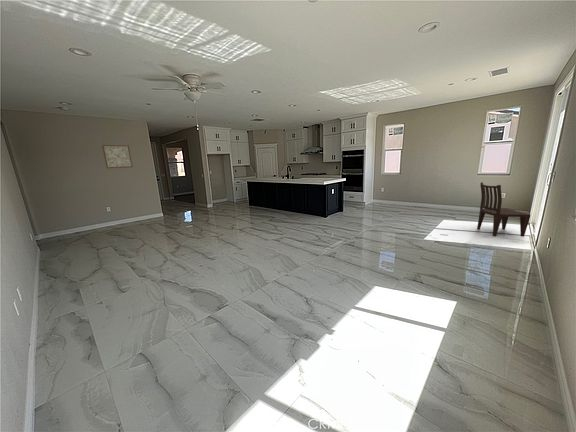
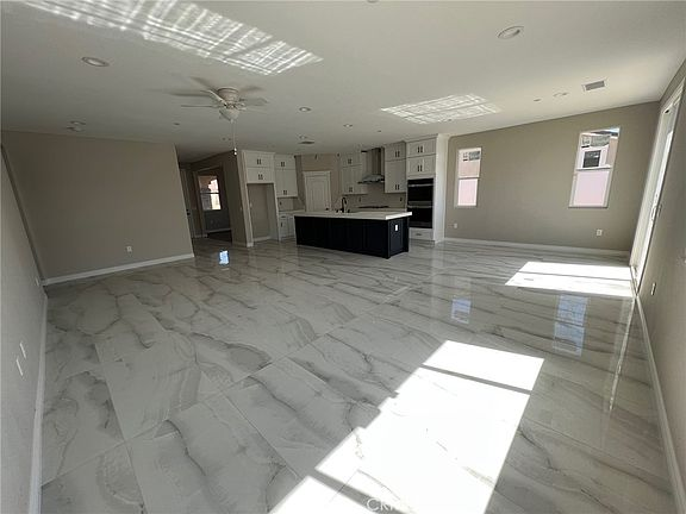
- dining chair [476,181,531,238]
- wall art [101,144,134,169]
